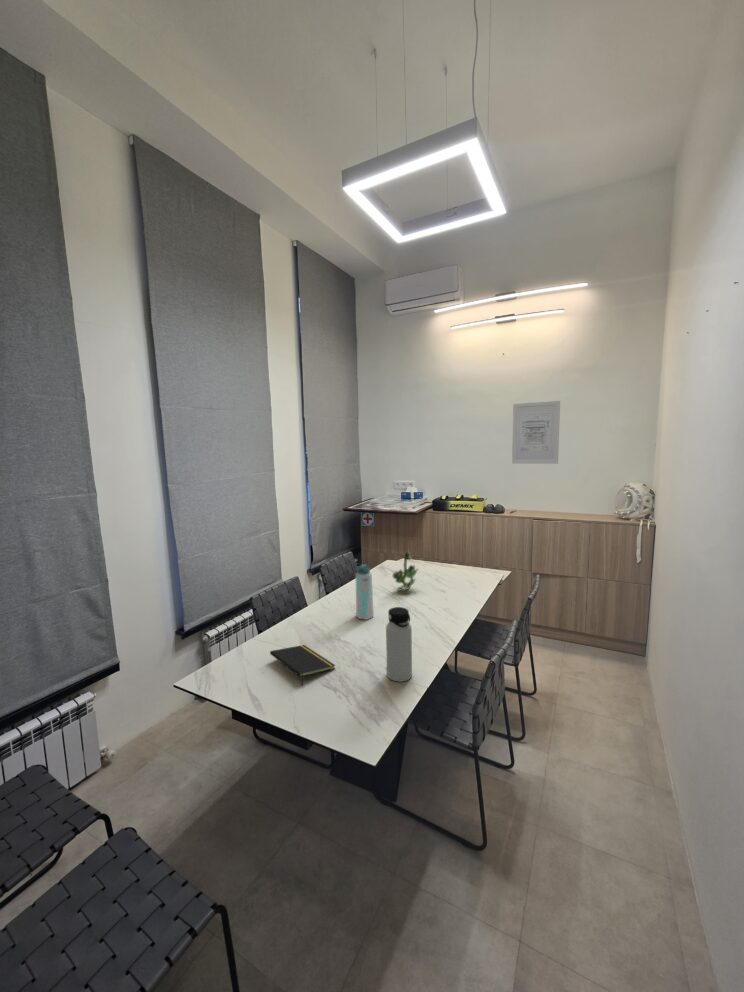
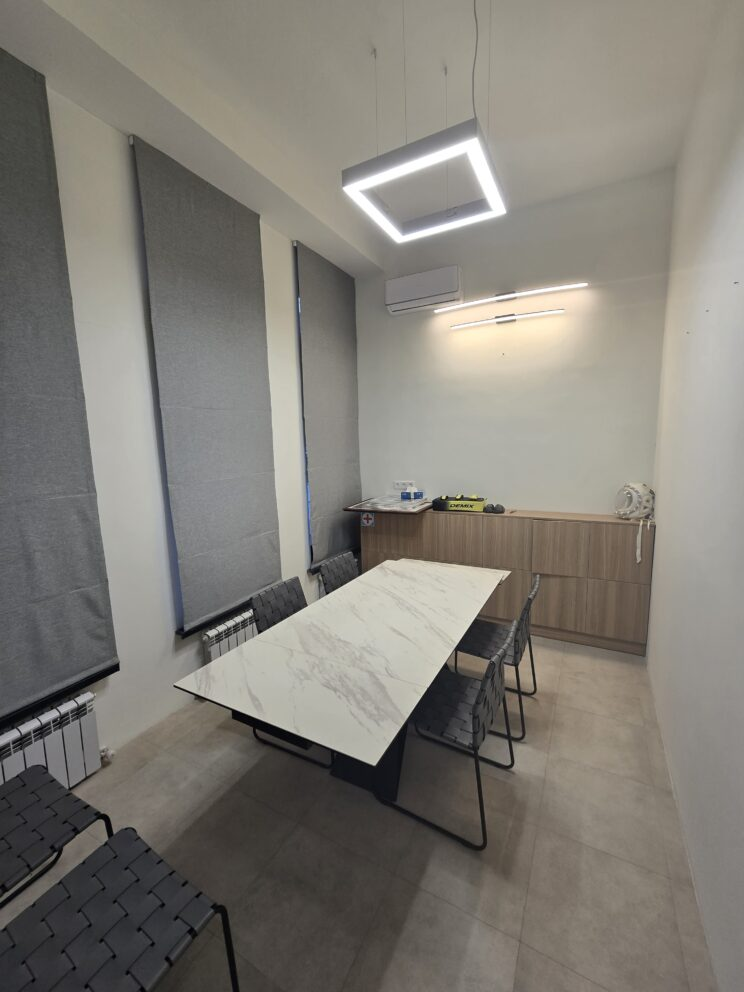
- wall art [511,400,561,465]
- notepad [269,644,336,687]
- banana bunch [392,550,419,590]
- water bottle [354,563,375,621]
- water bottle [385,606,413,683]
